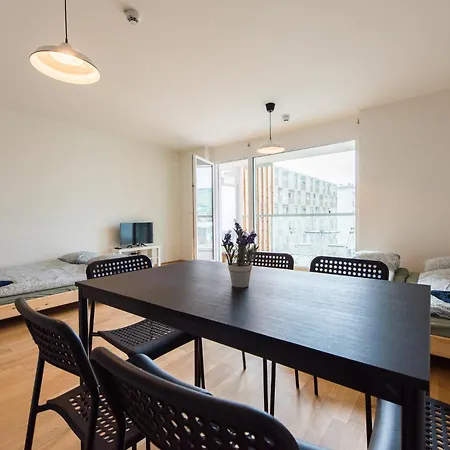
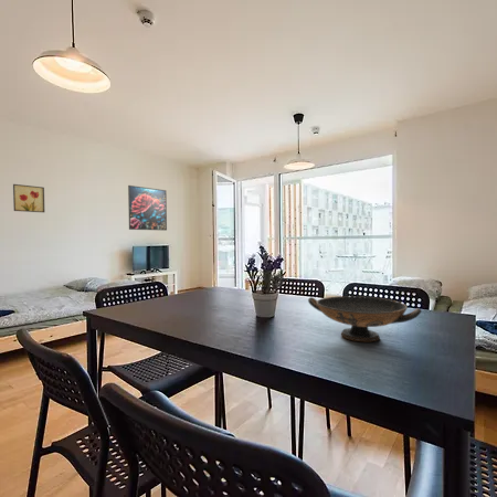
+ wall art [12,183,45,213]
+ decorative bowl [307,295,423,342]
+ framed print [127,184,168,232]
